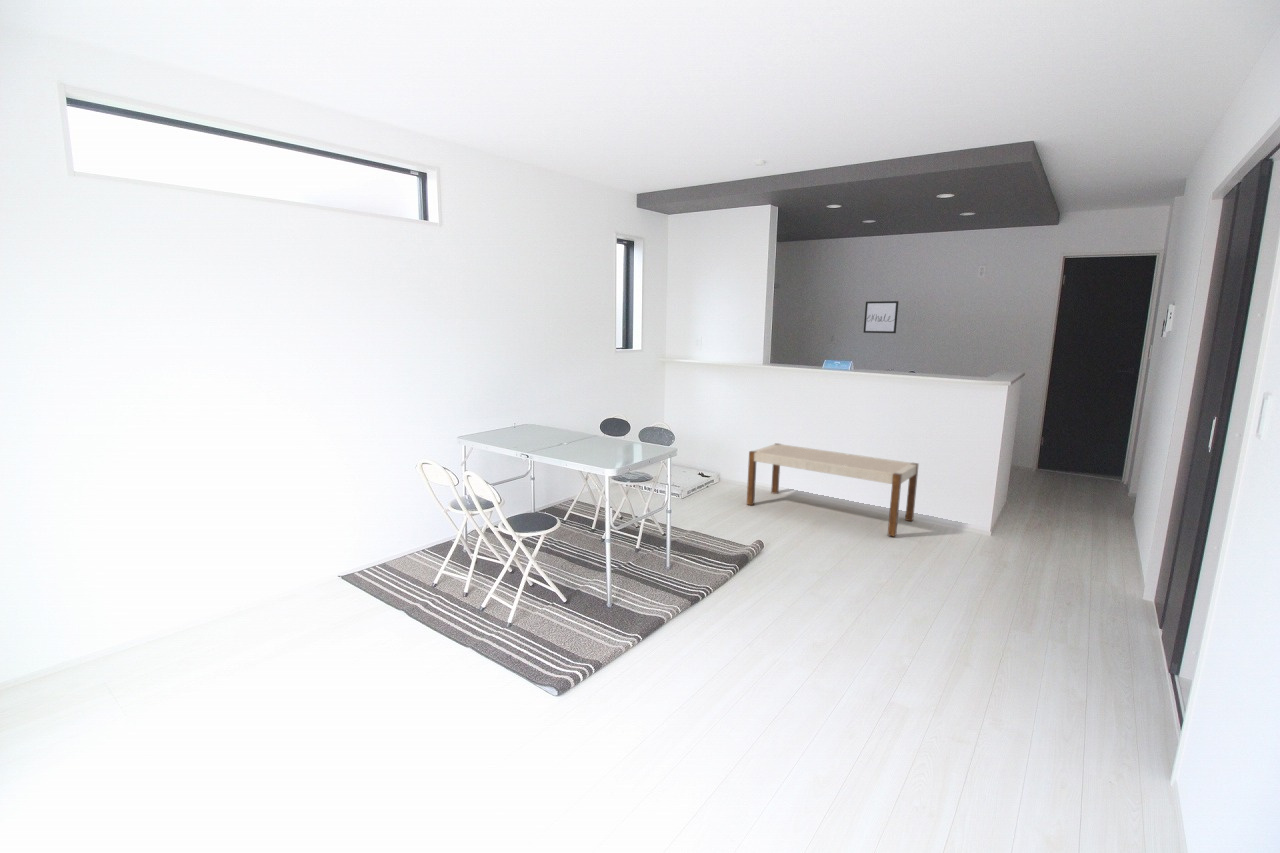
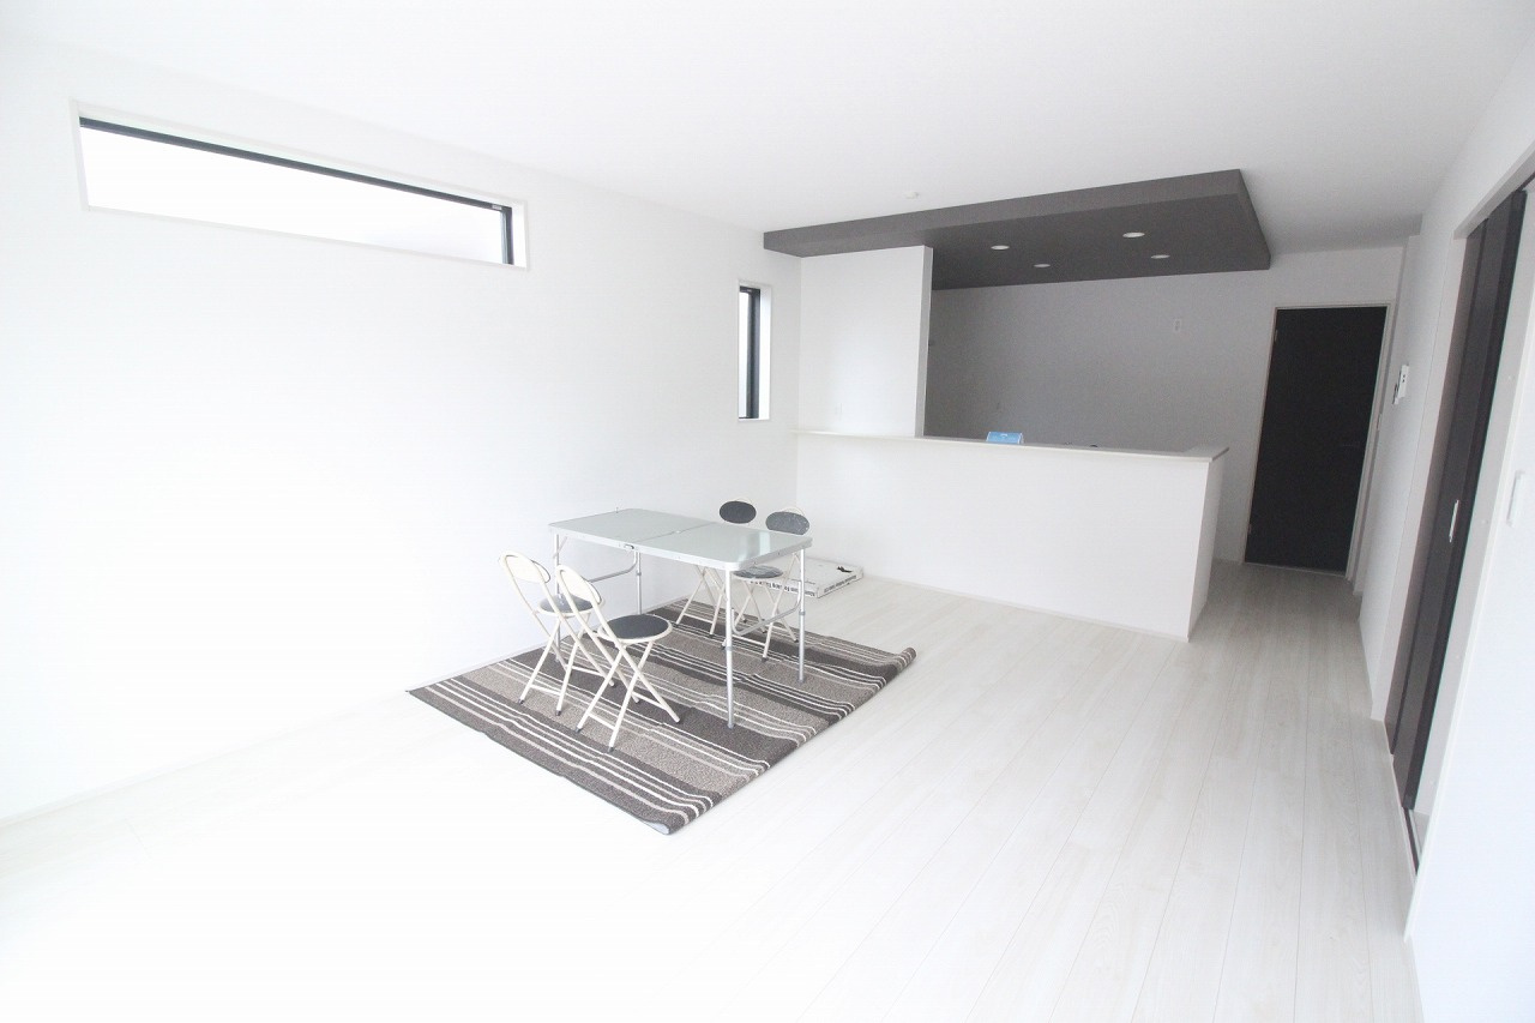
- bench [746,442,920,538]
- wall art [862,300,899,334]
